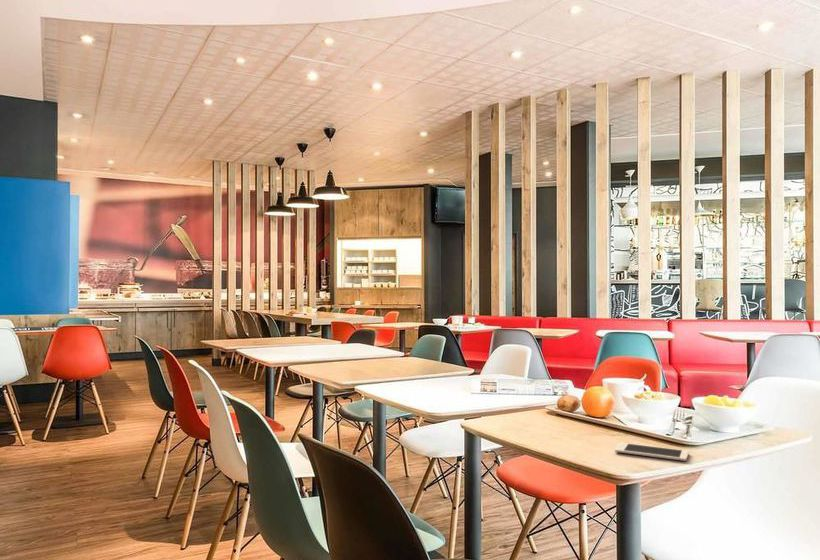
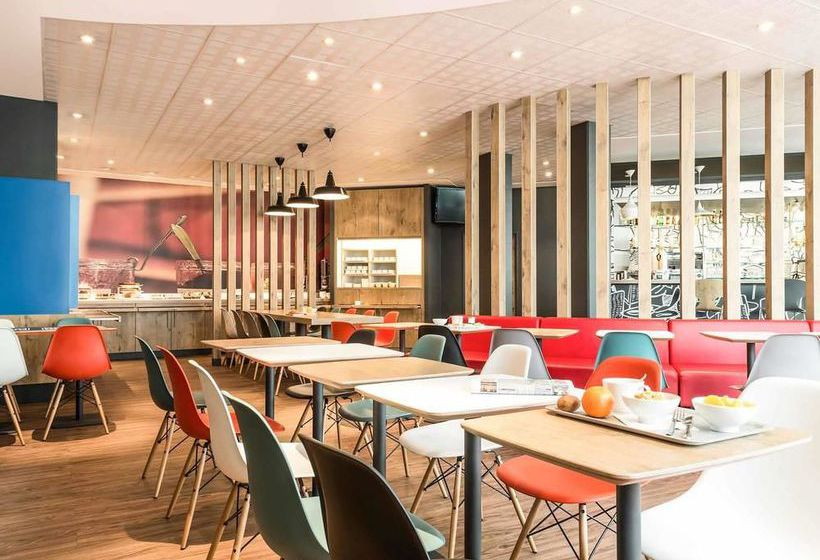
- cell phone [614,442,689,462]
